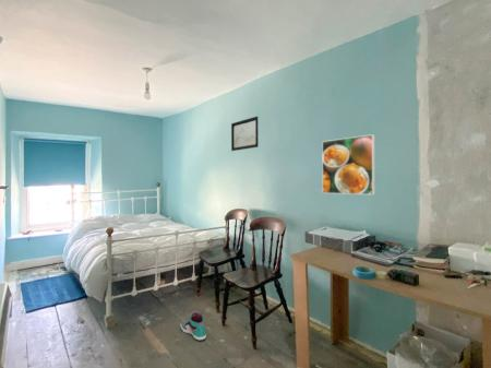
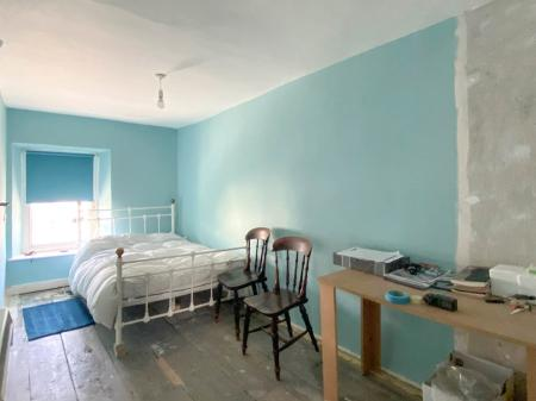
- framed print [321,133,376,195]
- sneaker [179,310,207,342]
- wall art [230,116,260,152]
